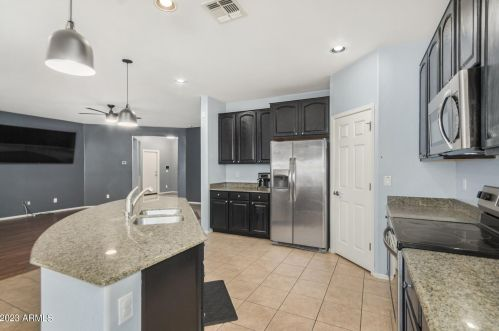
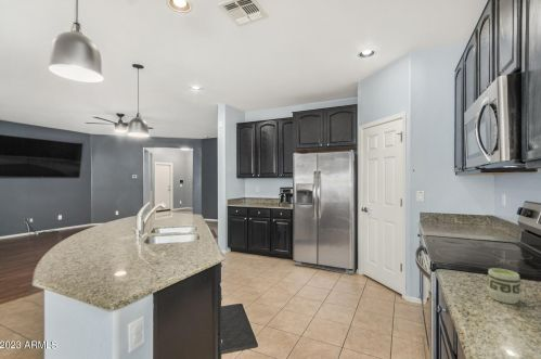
+ cup [486,267,523,305]
